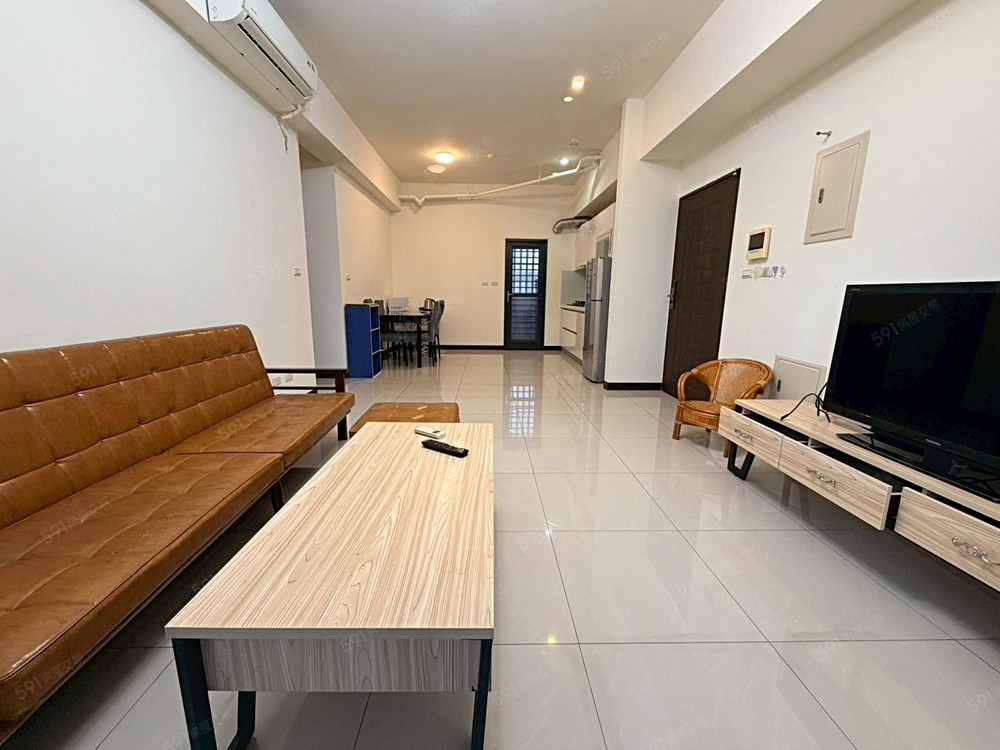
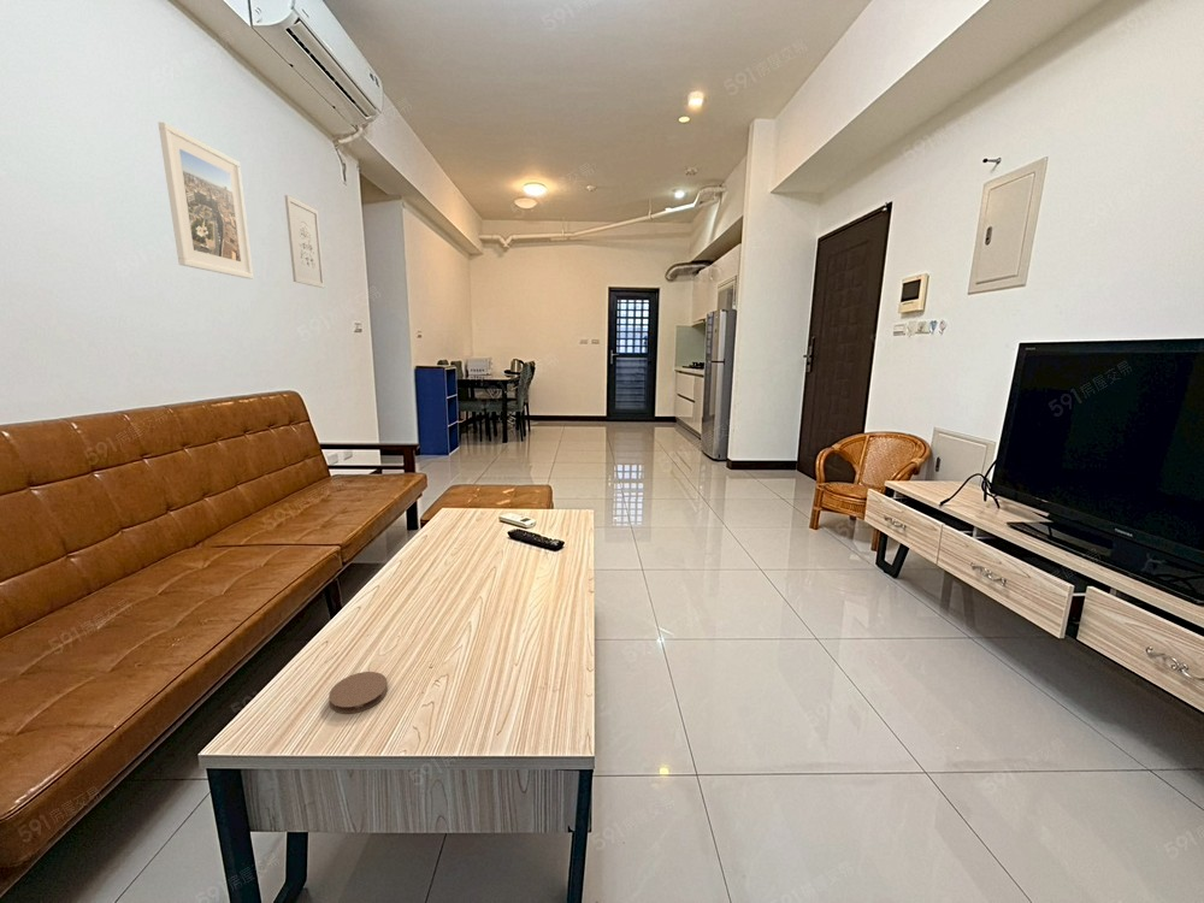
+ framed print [158,120,254,281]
+ wall art [284,194,326,289]
+ coaster [327,671,389,715]
